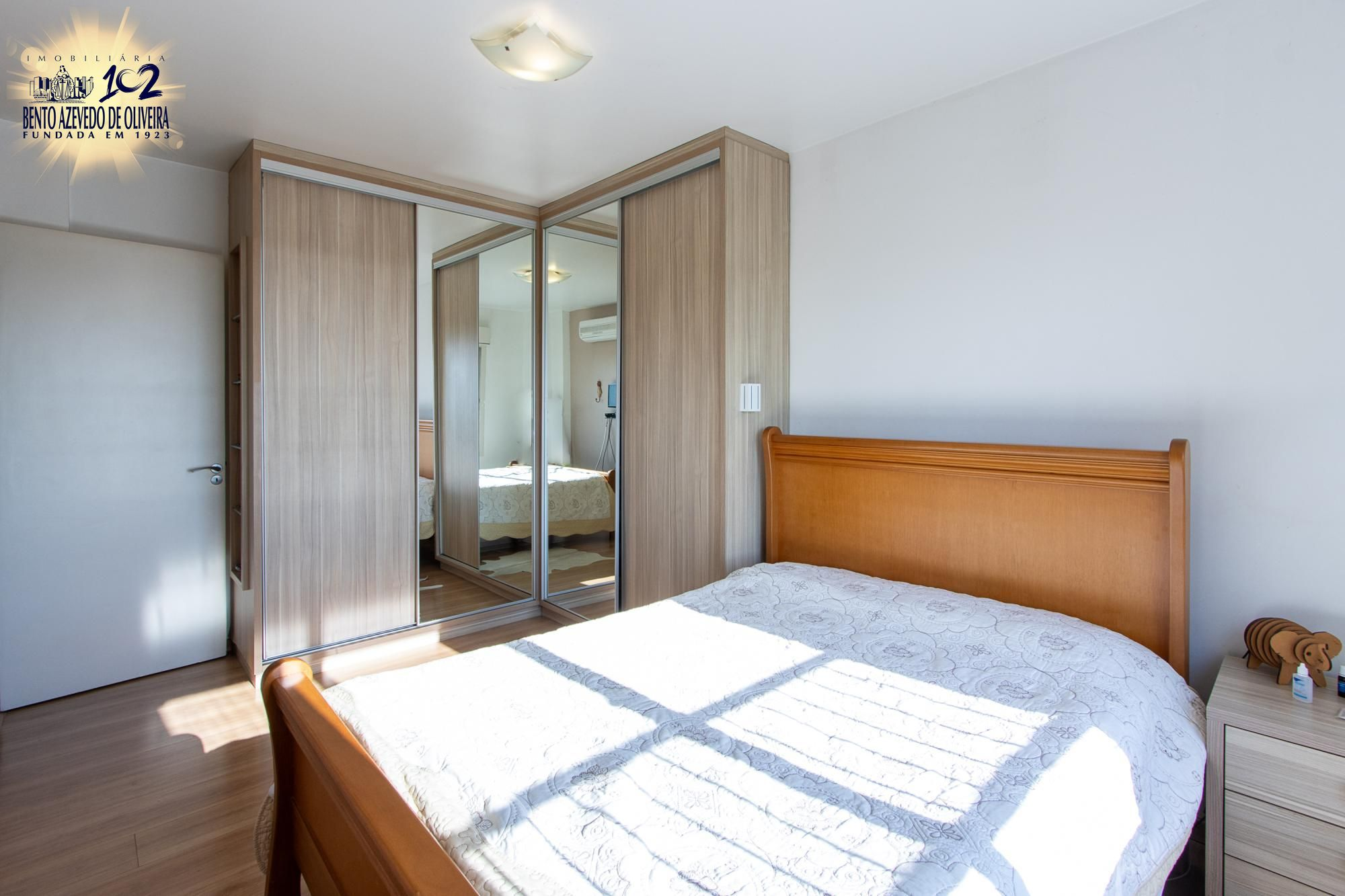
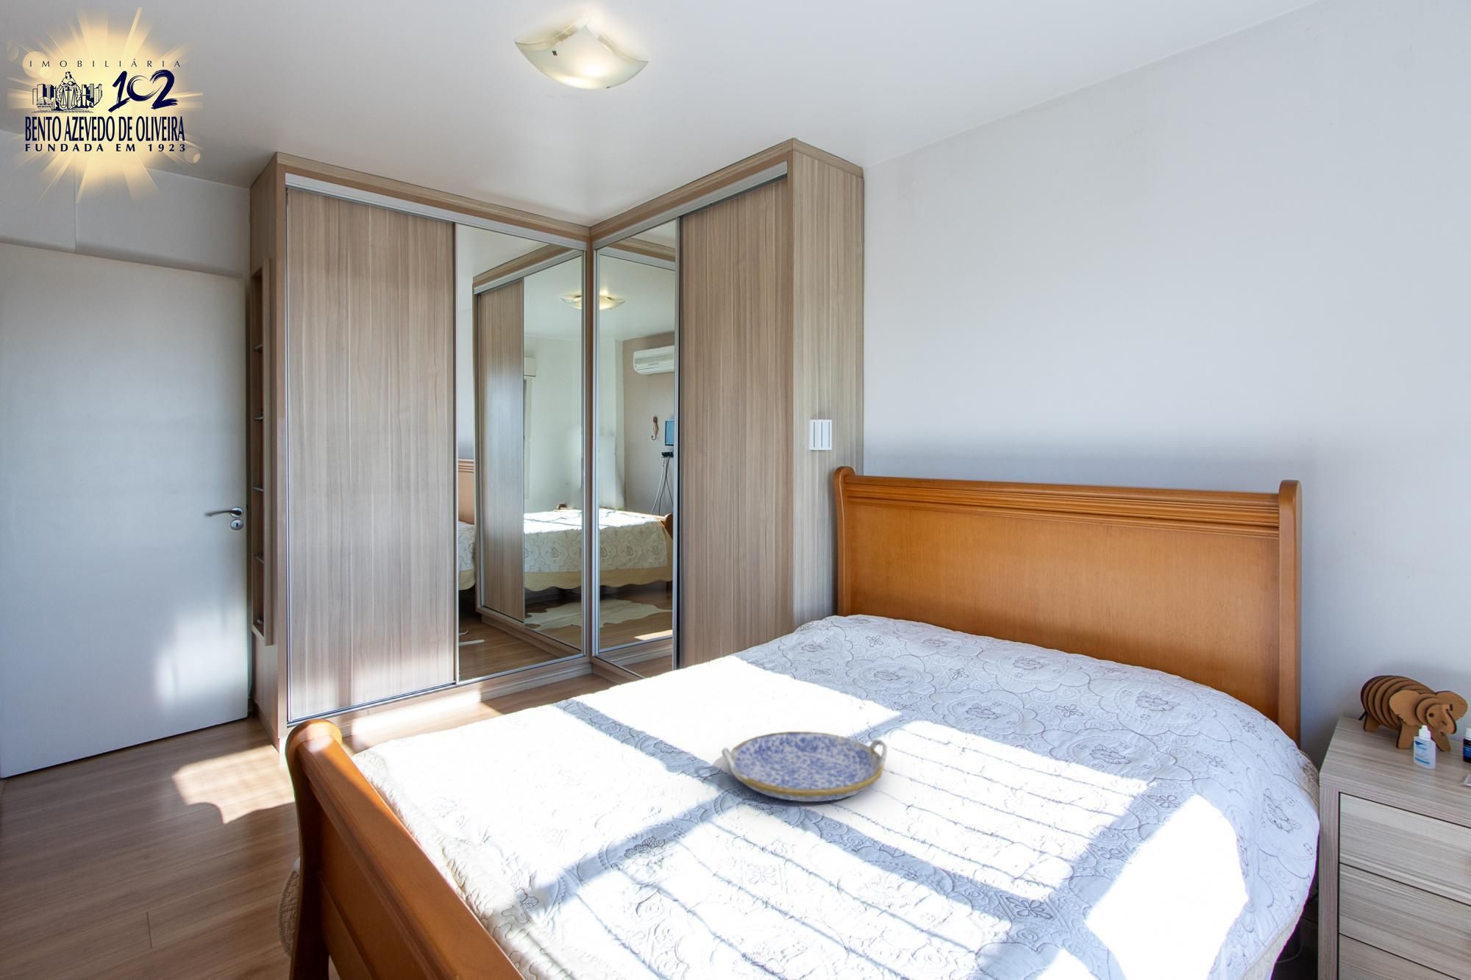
+ serving tray [721,731,888,802]
